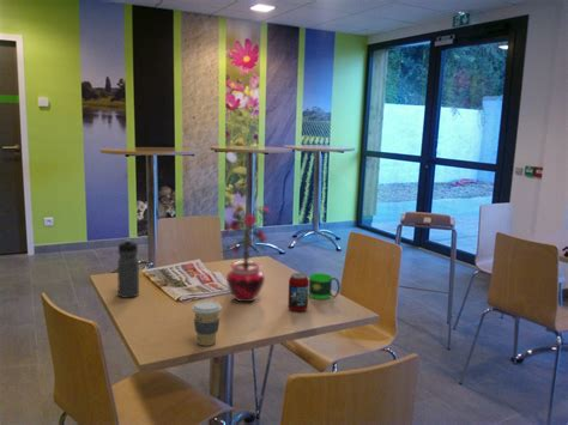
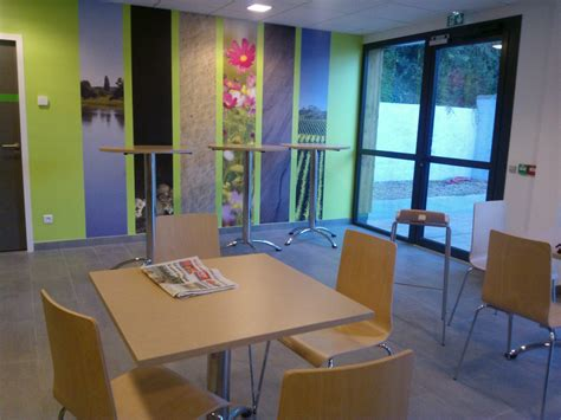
- potted plant [220,204,271,303]
- water bottle [116,238,140,299]
- coffee cup [191,299,223,347]
- beverage can [288,272,309,312]
- mug [308,272,342,300]
